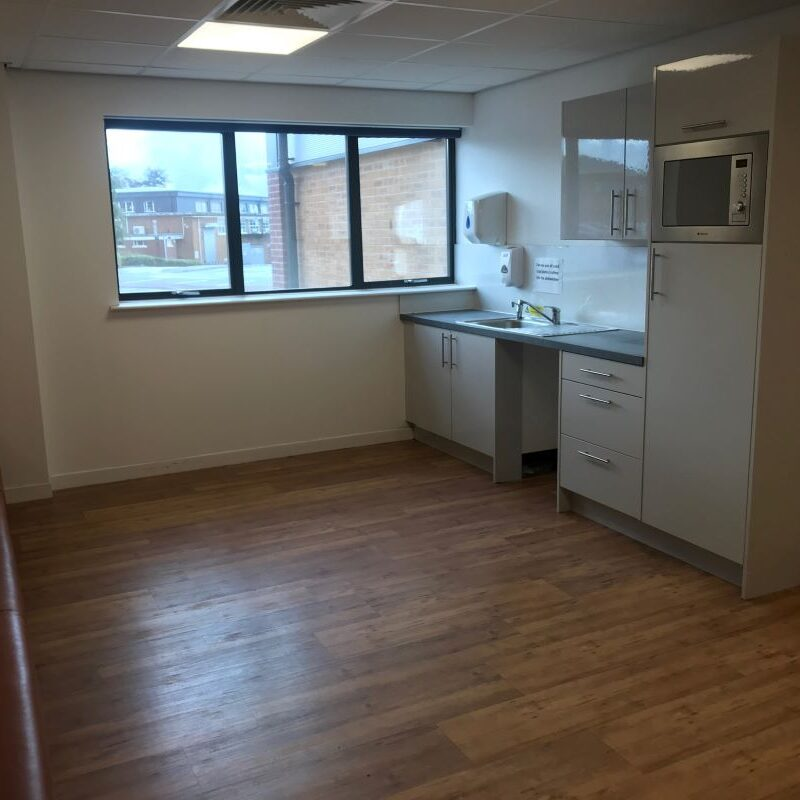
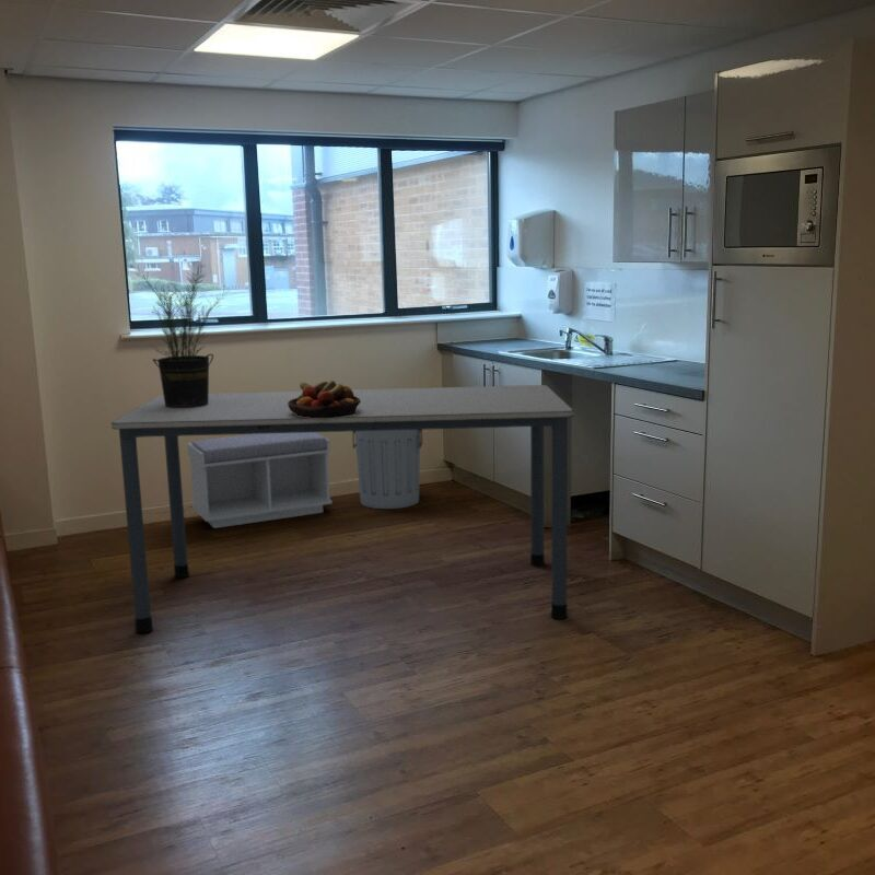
+ bench [186,432,334,529]
+ potted plant [129,262,231,408]
+ trash can [351,430,423,510]
+ dining table [110,384,574,633]
+ fruit bowl [288,380,361,418]
